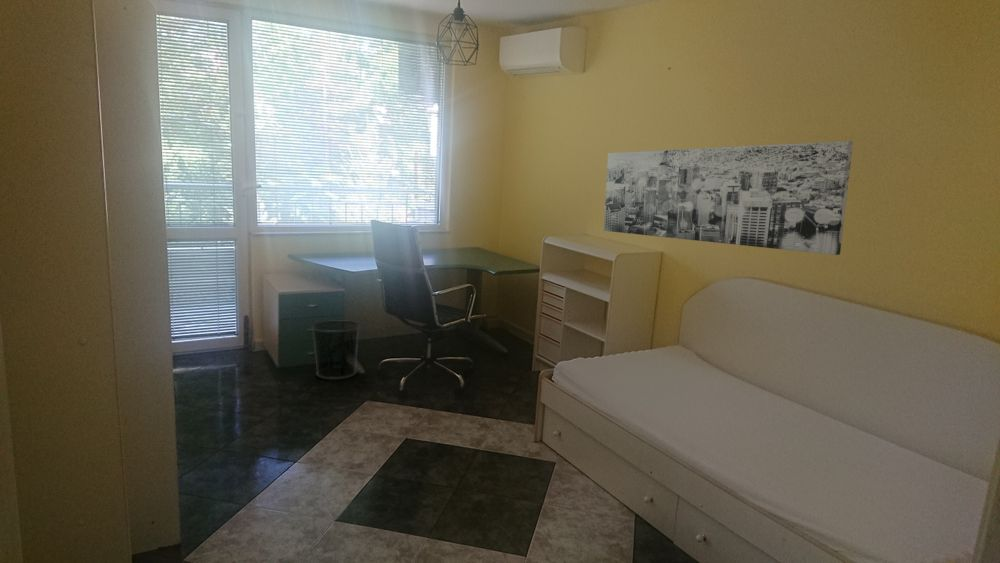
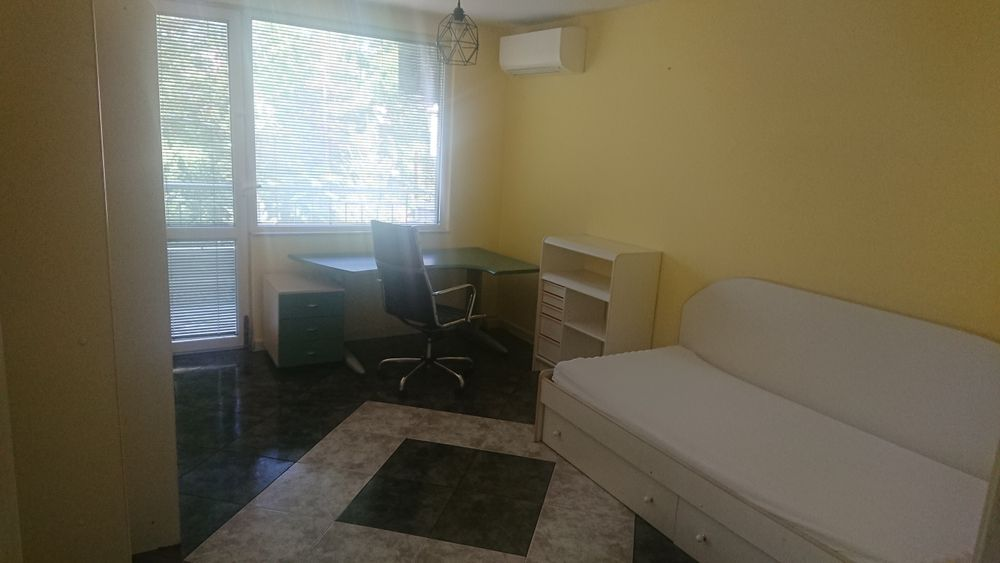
- wall art [603,140,854,256]
- waste bin [310,319,361,380]
